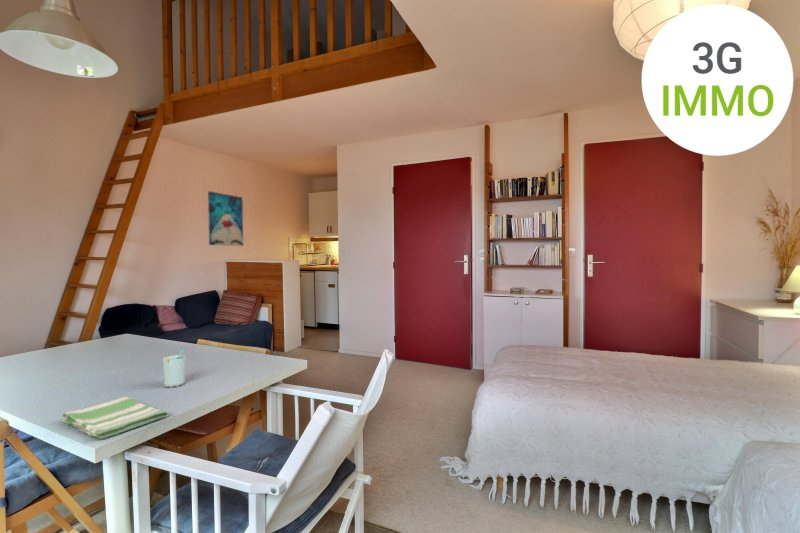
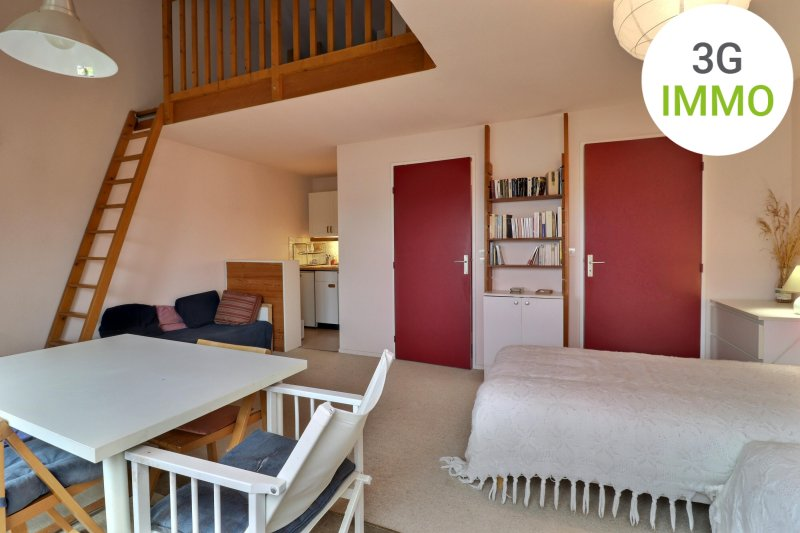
- dish towel [61,395,170,440]
- cup [161,349,187,388]
- wall art [207,190,244,247]
